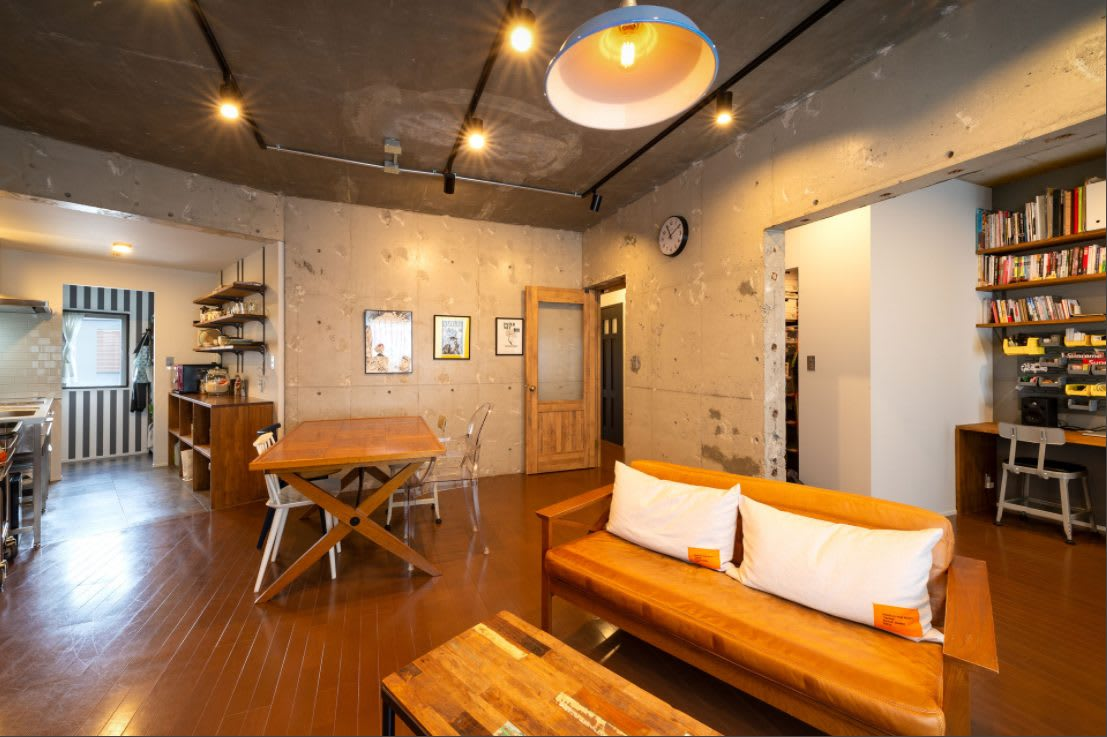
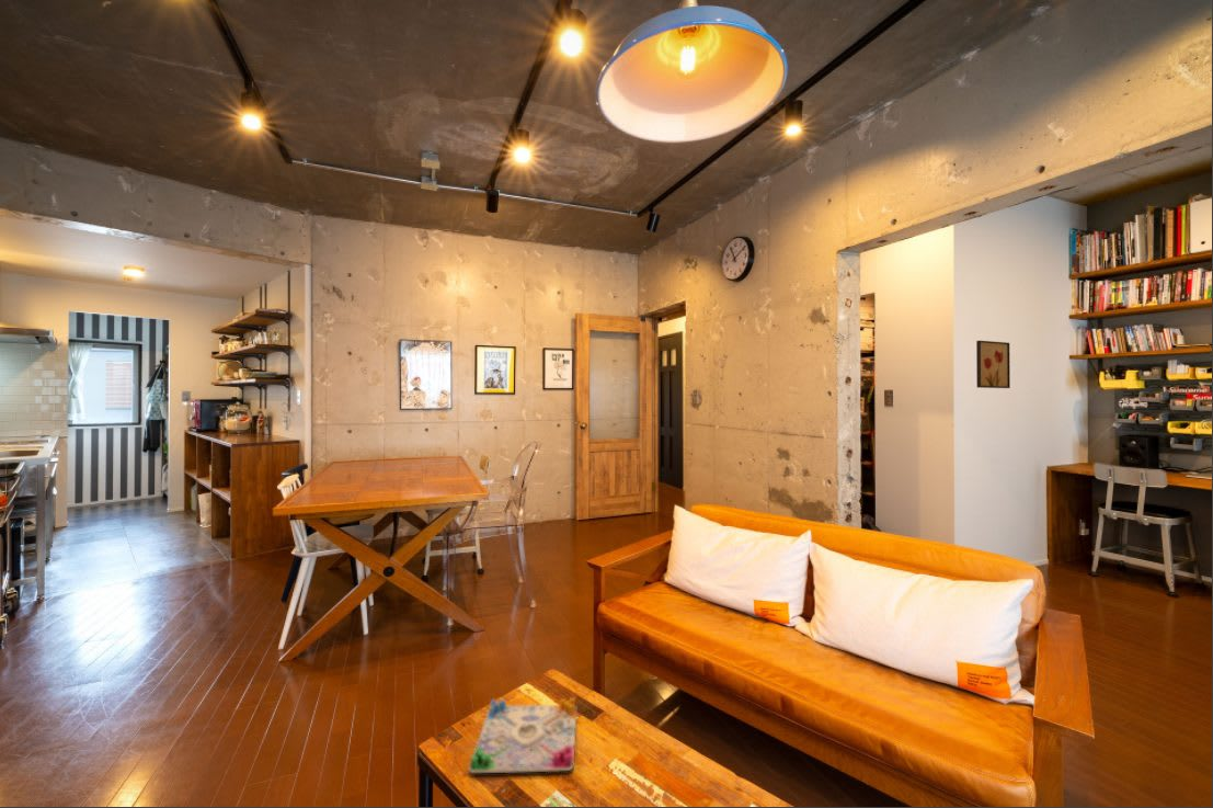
+ wall art [975,340,1011,389]
+ board game [468,697,577,774]
